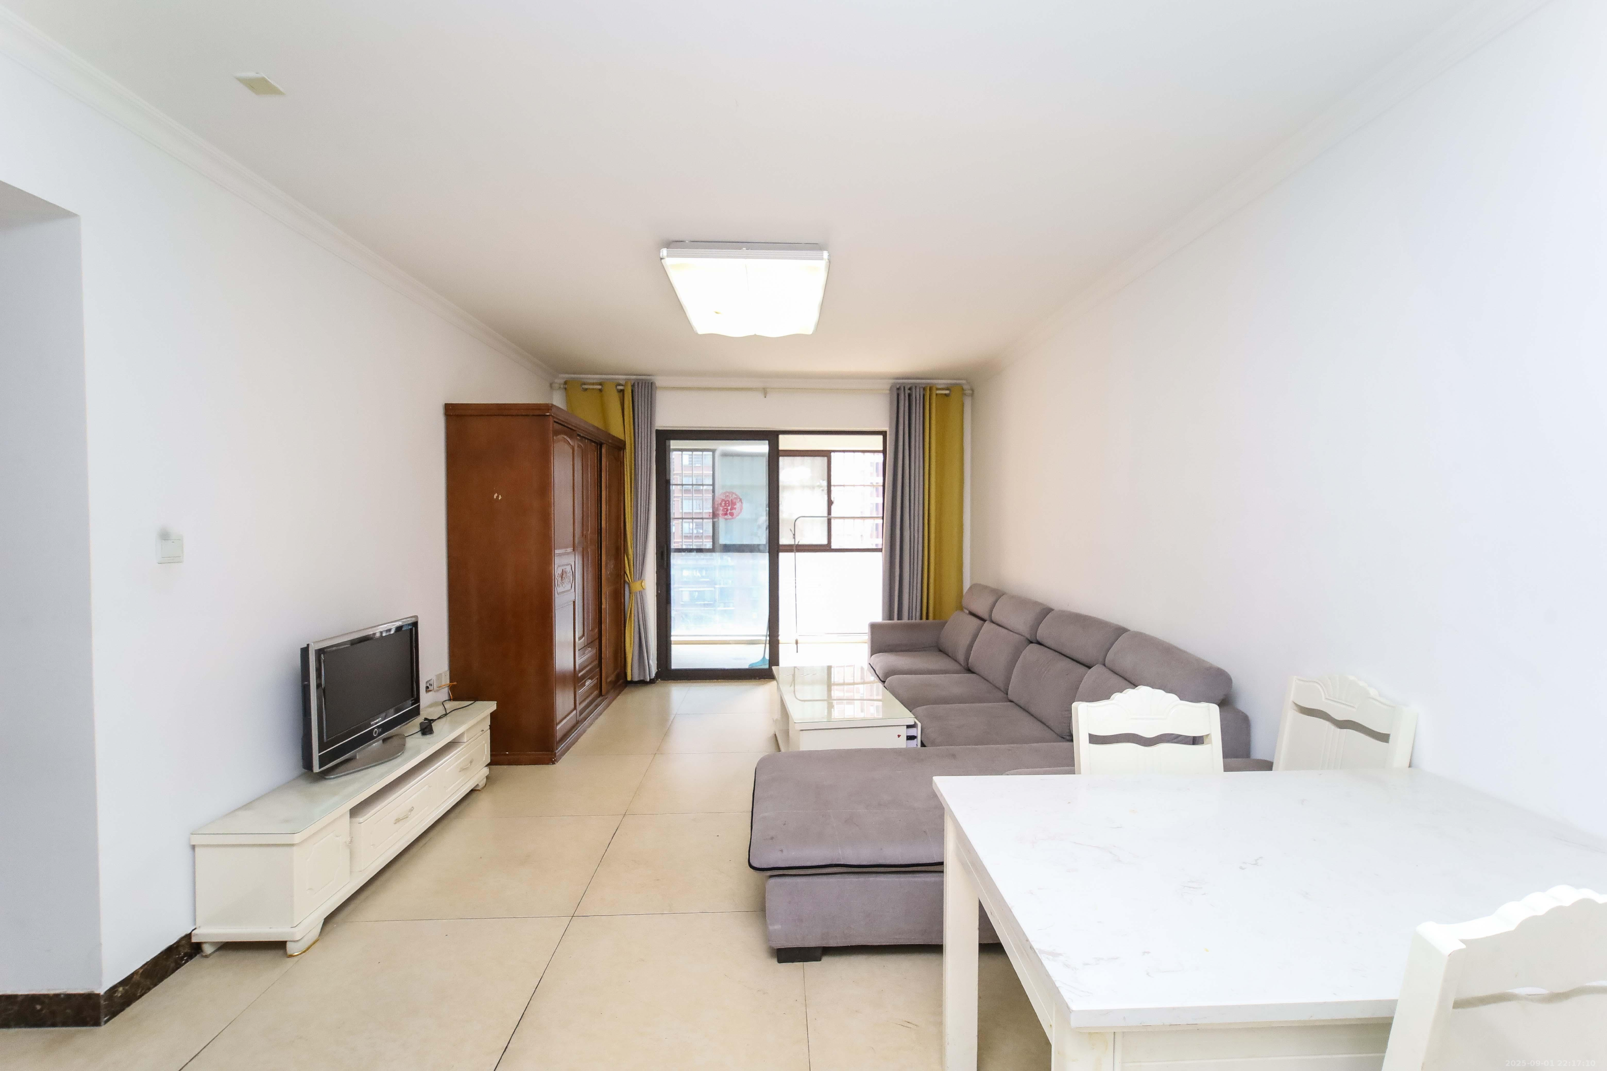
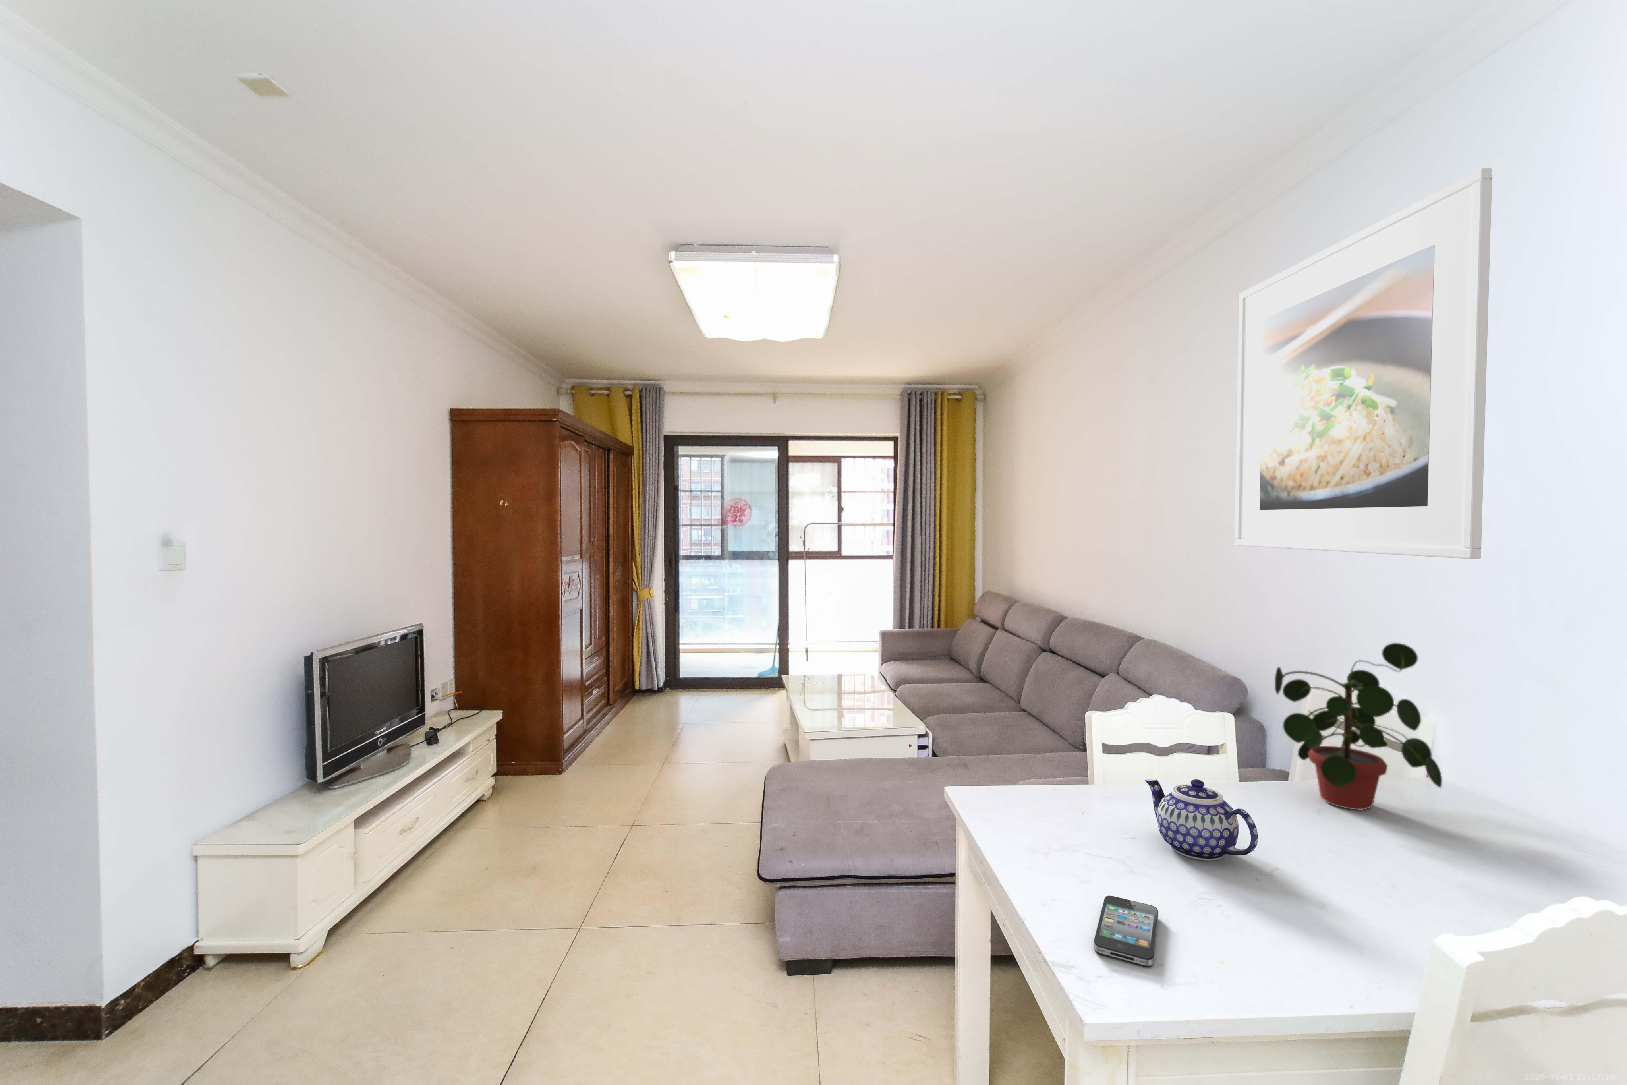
+ teapot [1144,779,1258,861]
+ smartphone [1093,896,1159,968]
+ potted plant [1275,643,1443,810]
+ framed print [1234,167,1493,559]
